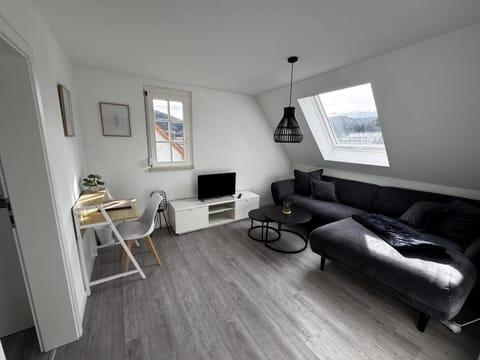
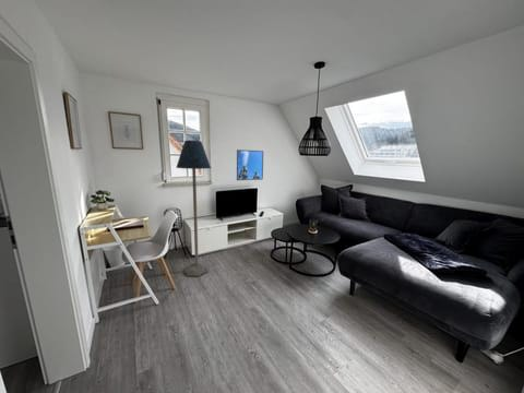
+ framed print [236,148,264,181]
+ floor lamp [176,140,212,277]
